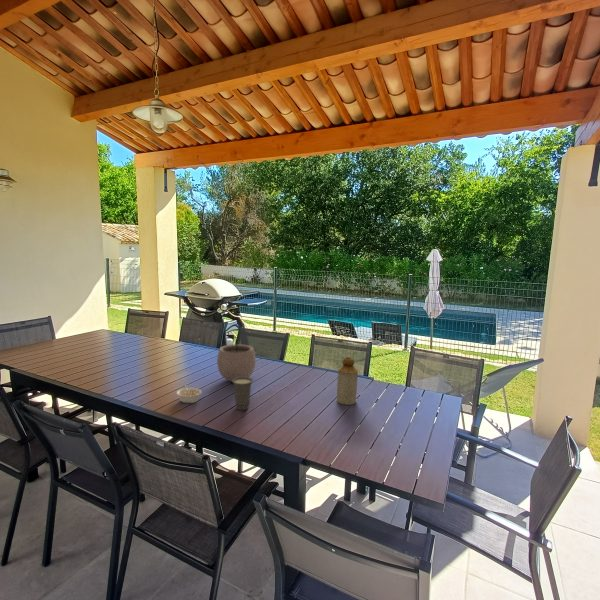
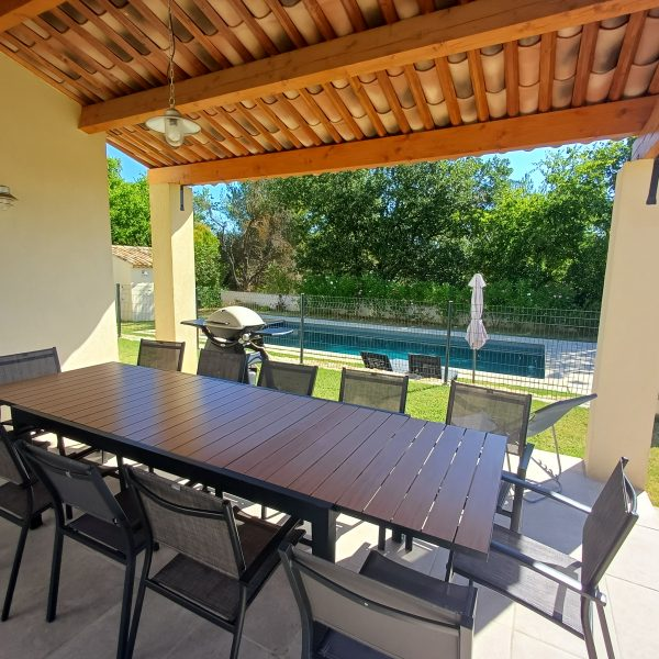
- cup [231,377,254,411]
- plant pot [216,334,257,382]
- legume [176,384,203,404]
- bottle [336,356,359,406]
